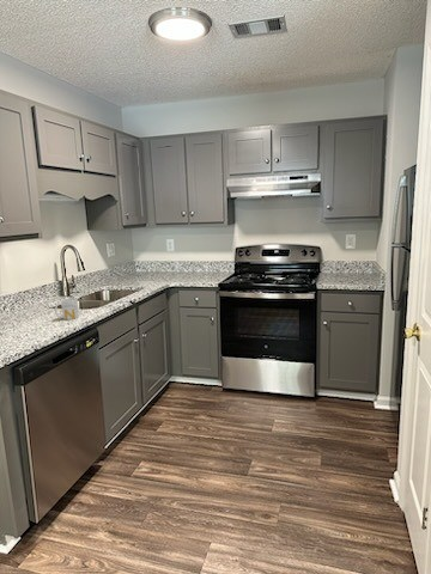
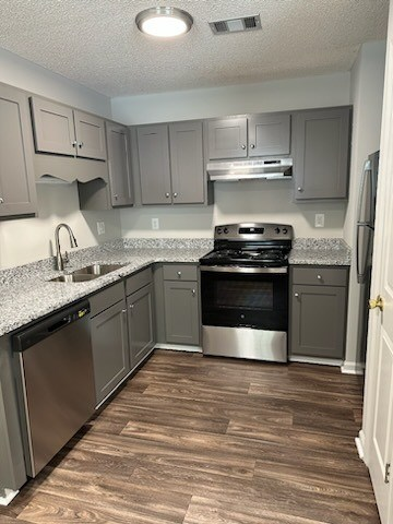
- mug [54,297,80,320]
